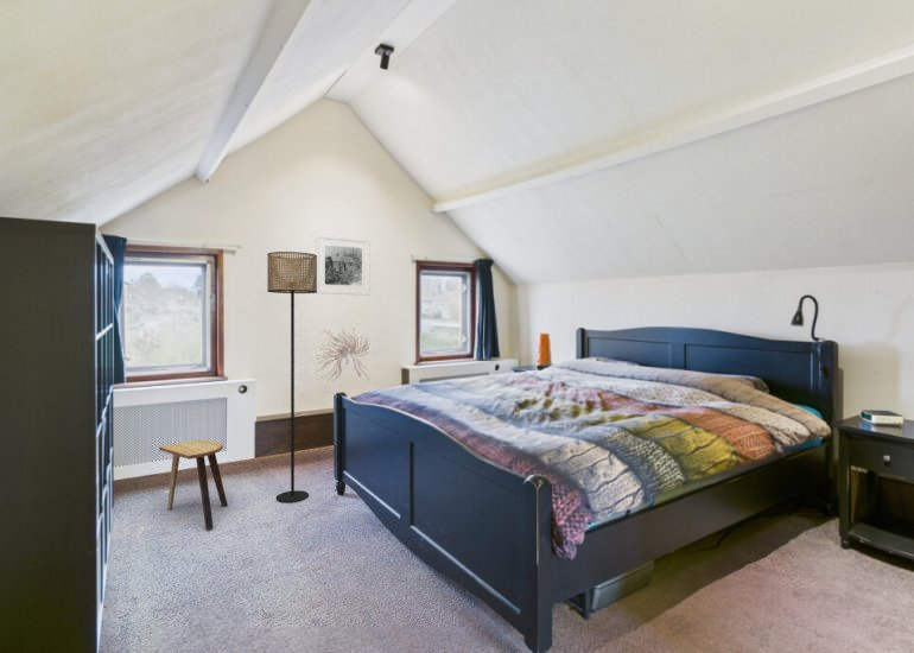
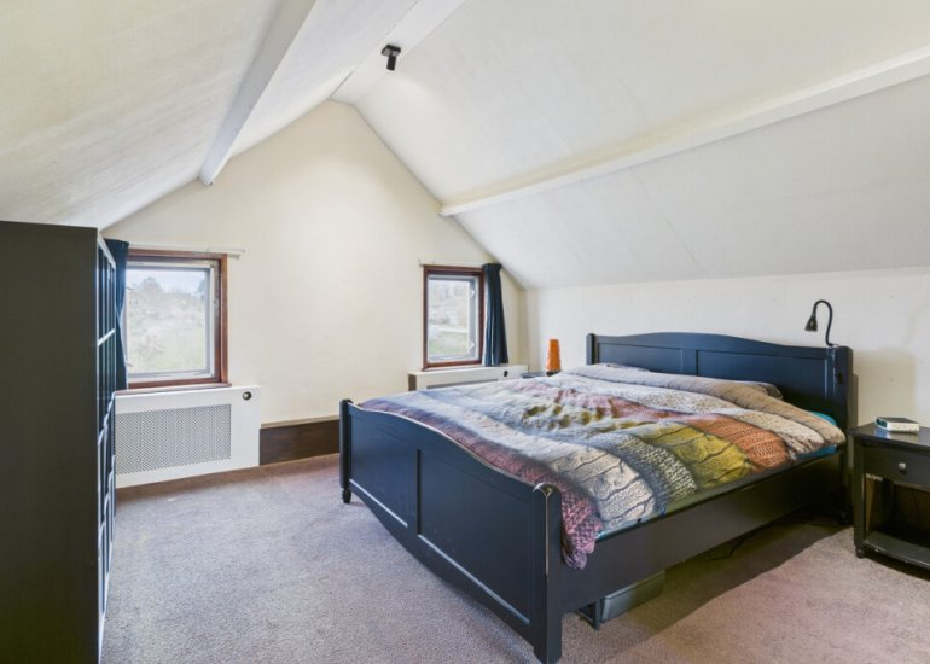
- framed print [315,234,372,297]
- wall sculpture [316,325,372,382]
- floor lamp [266,251,317,503]
- stool [158,439,229,531]
